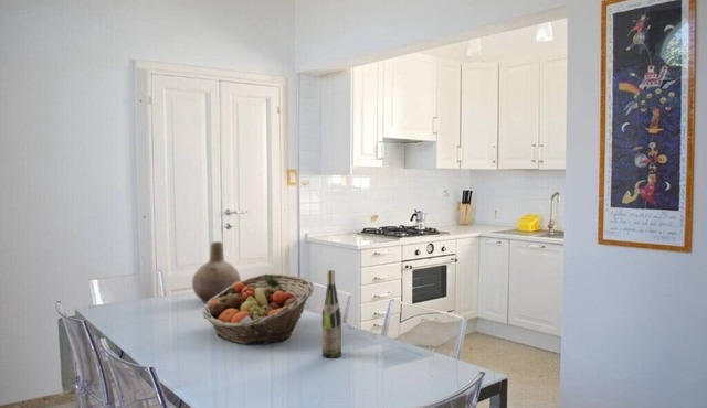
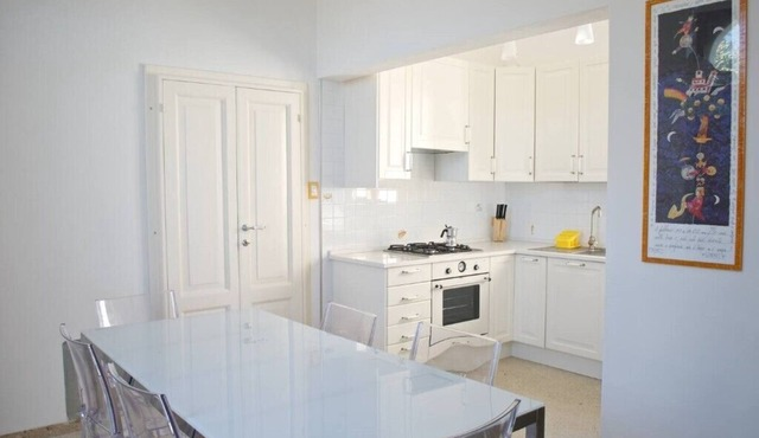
- vase [191,240,242,304]
- fruit basket [201,273,315,345]
- wine bottle [321,269,342,359]
